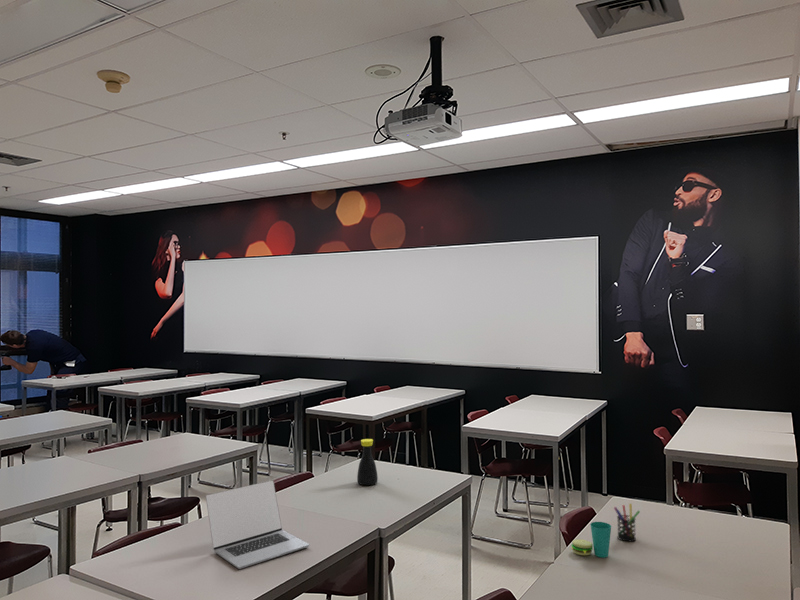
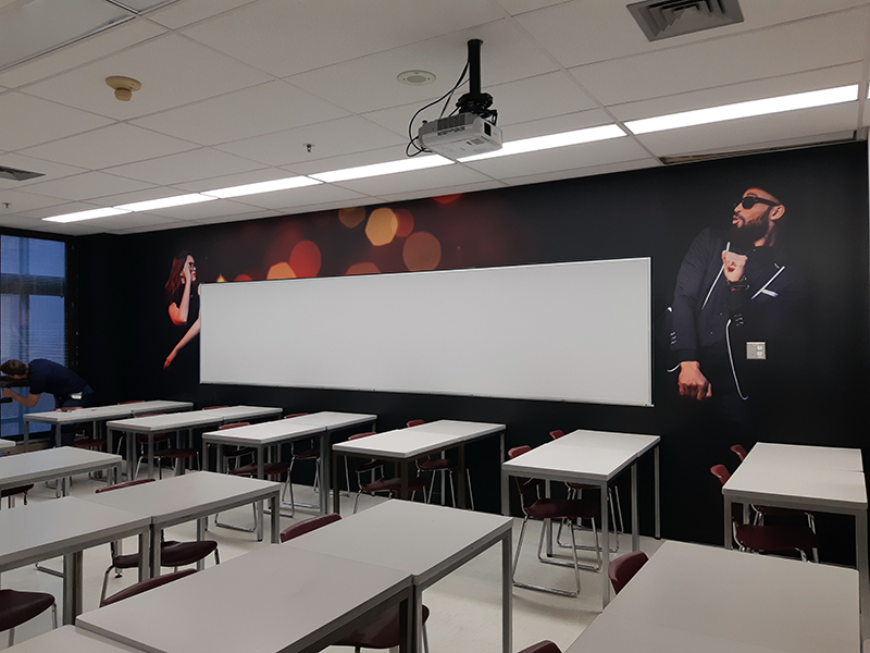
- laptop [205,479,310,570]
- cup [571,521,612,559]
- bottle [356,438,379,486]
- pen holder [613,503,641,543]
